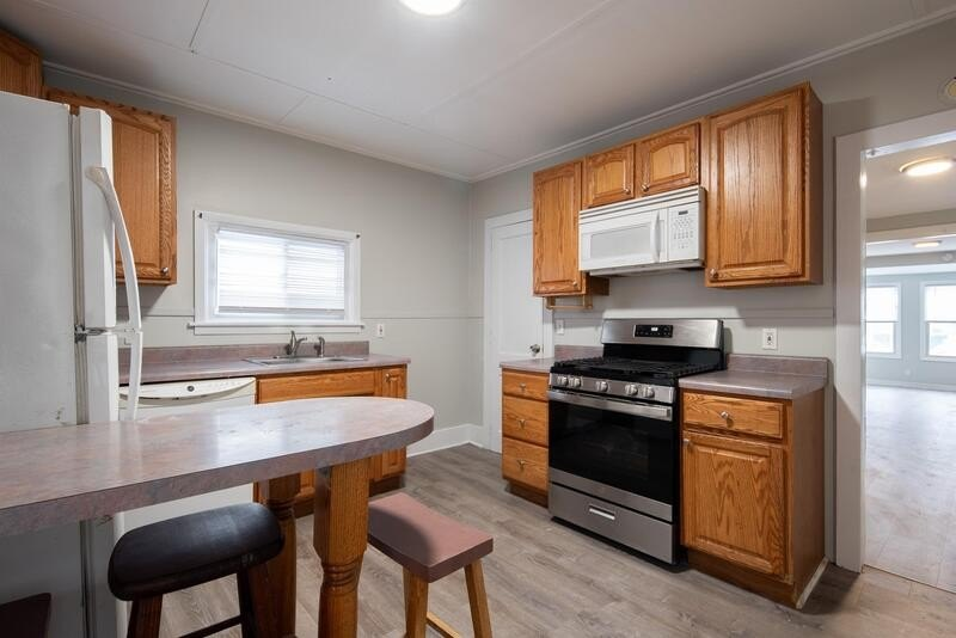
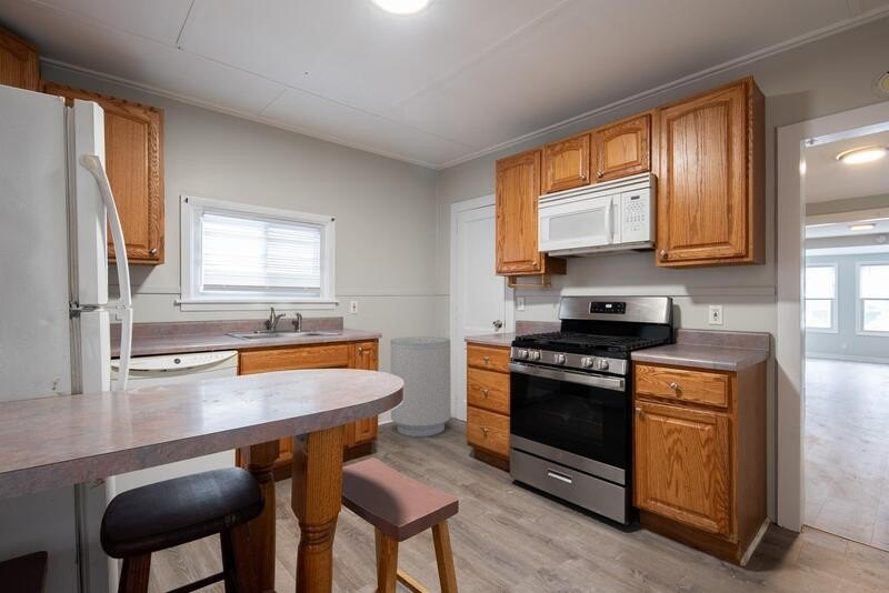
+ trash can [389,335,452,438]
